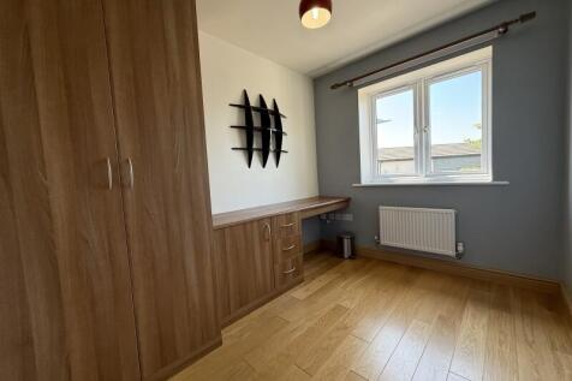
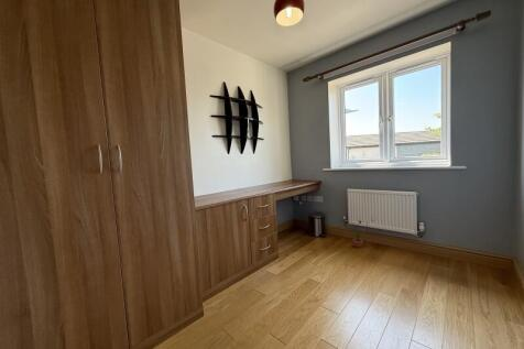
+ potted plant [347,217,375,249]
